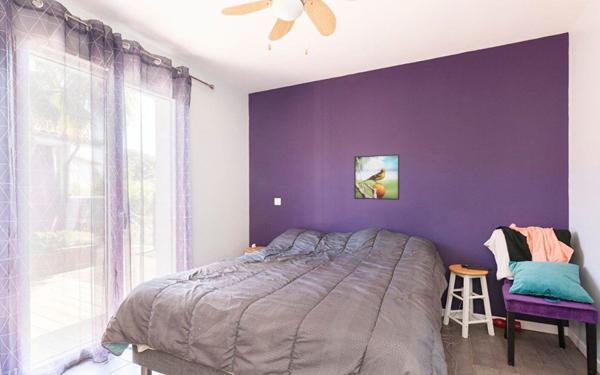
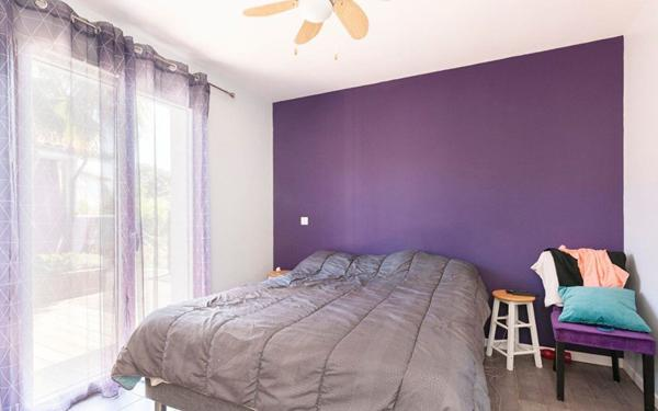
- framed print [353,153,400,201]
